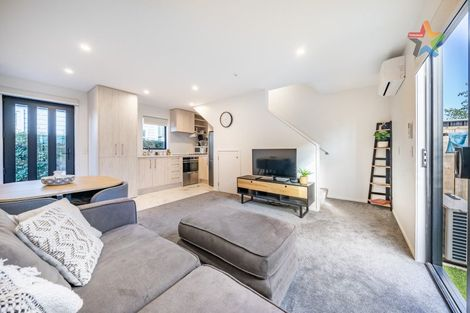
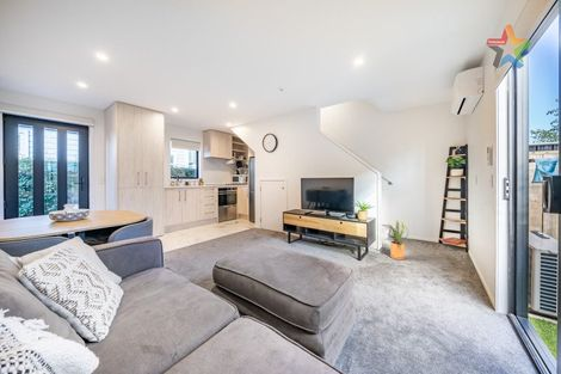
+ house plant [382,219,409,260]
